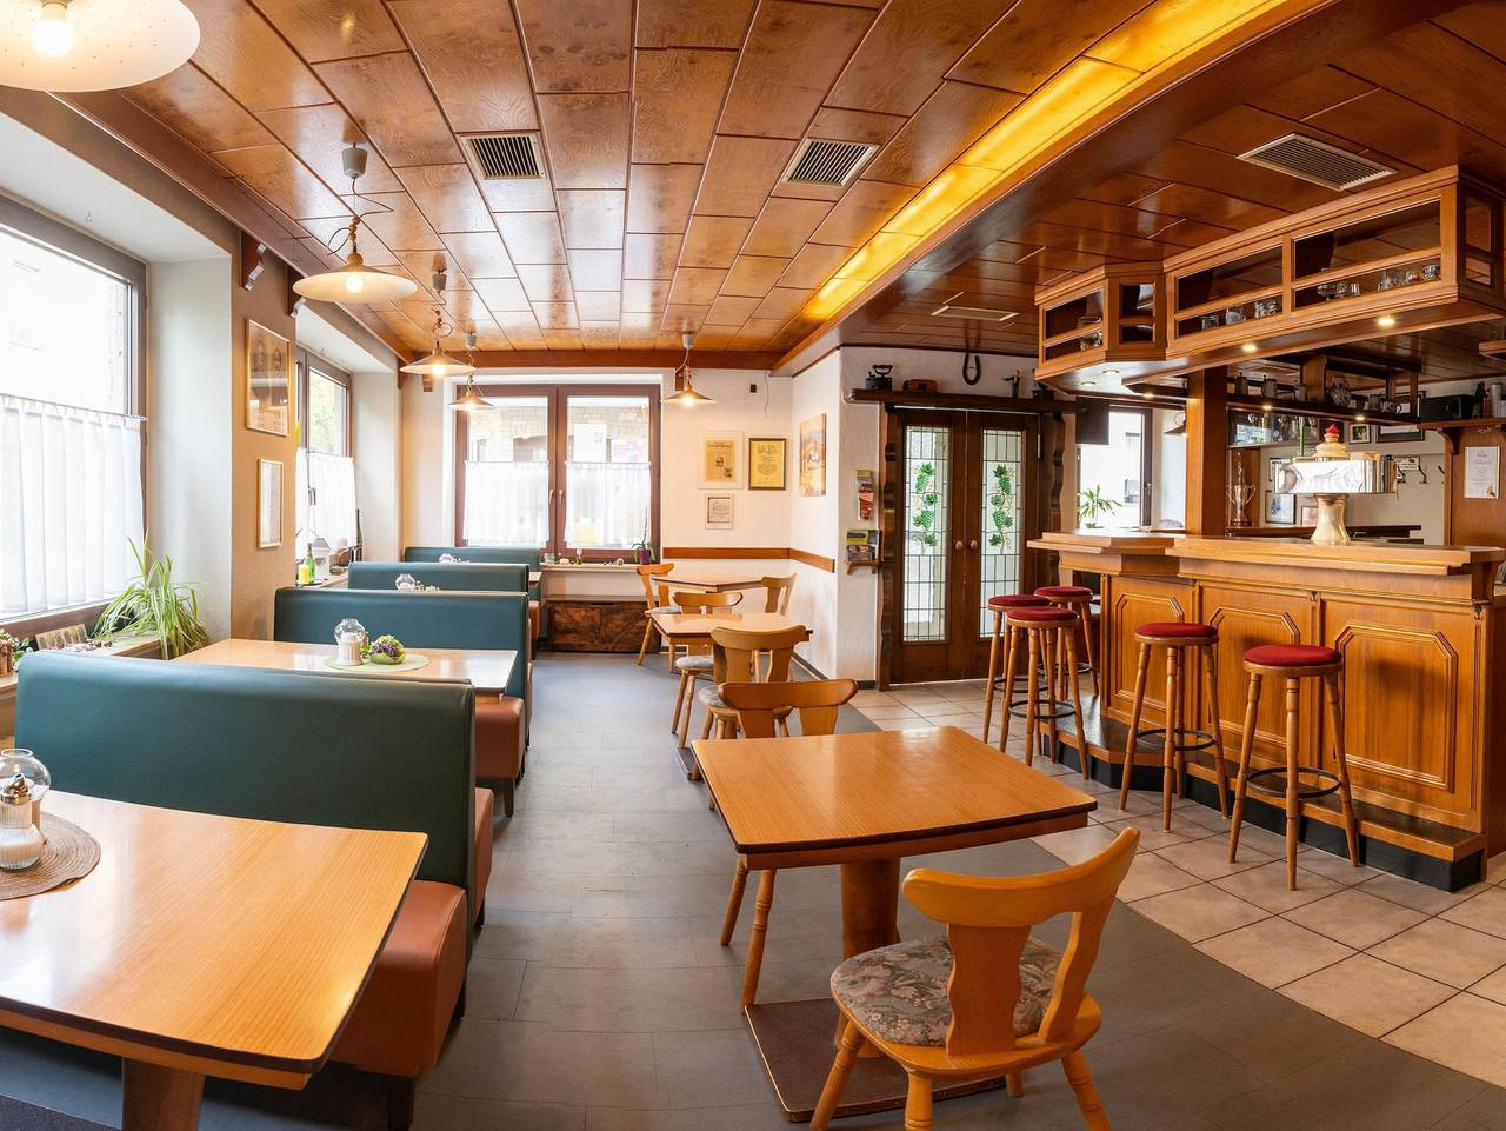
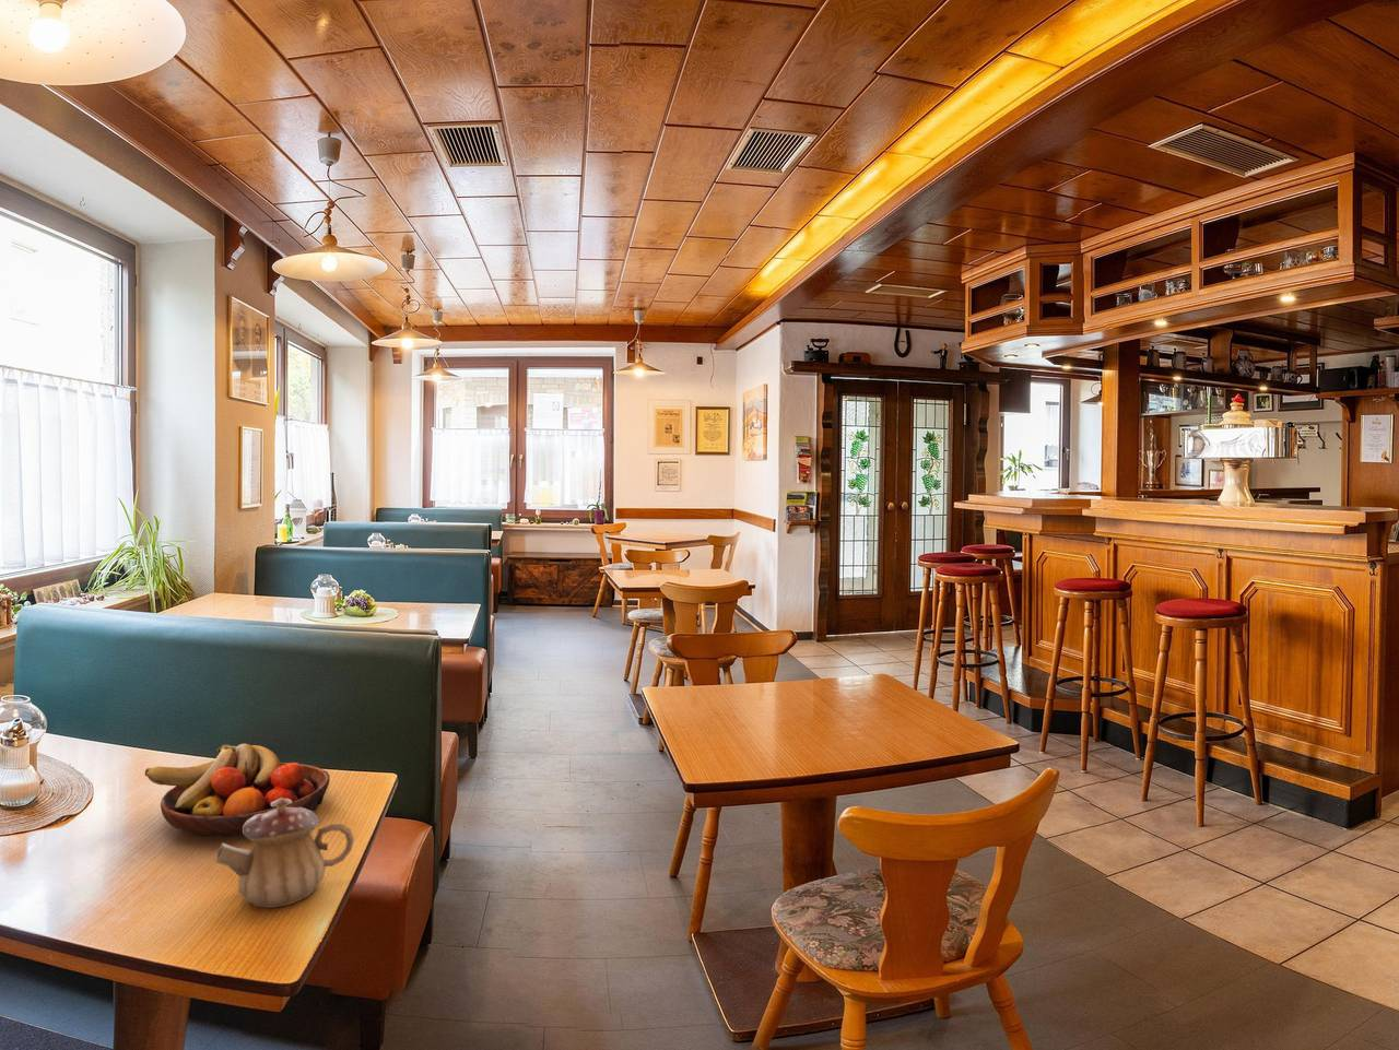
+ fruit bowl [143,743,331,838]
+ teapot [215,797,355,909]
